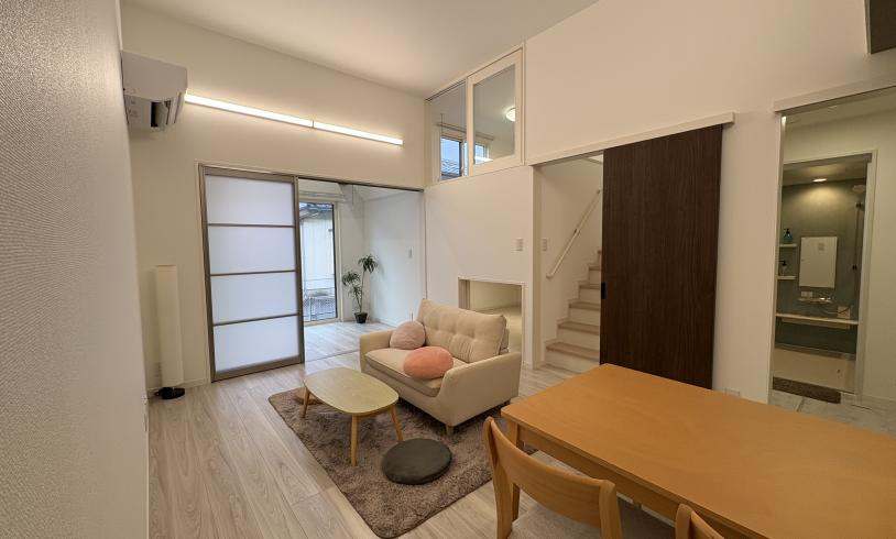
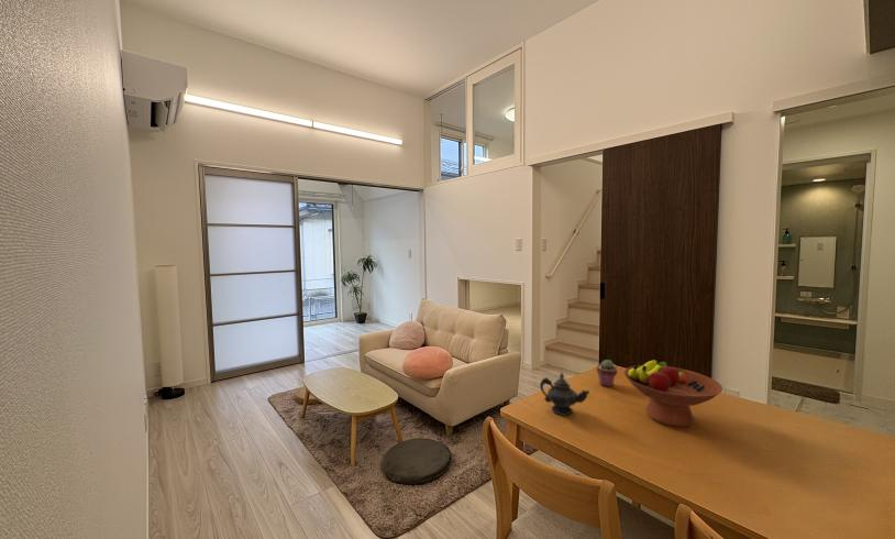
+ teapot [539,372,590,417]
+ fruit bowl [623,359,723,428]
+ potted succulent [596,359,618,388]
